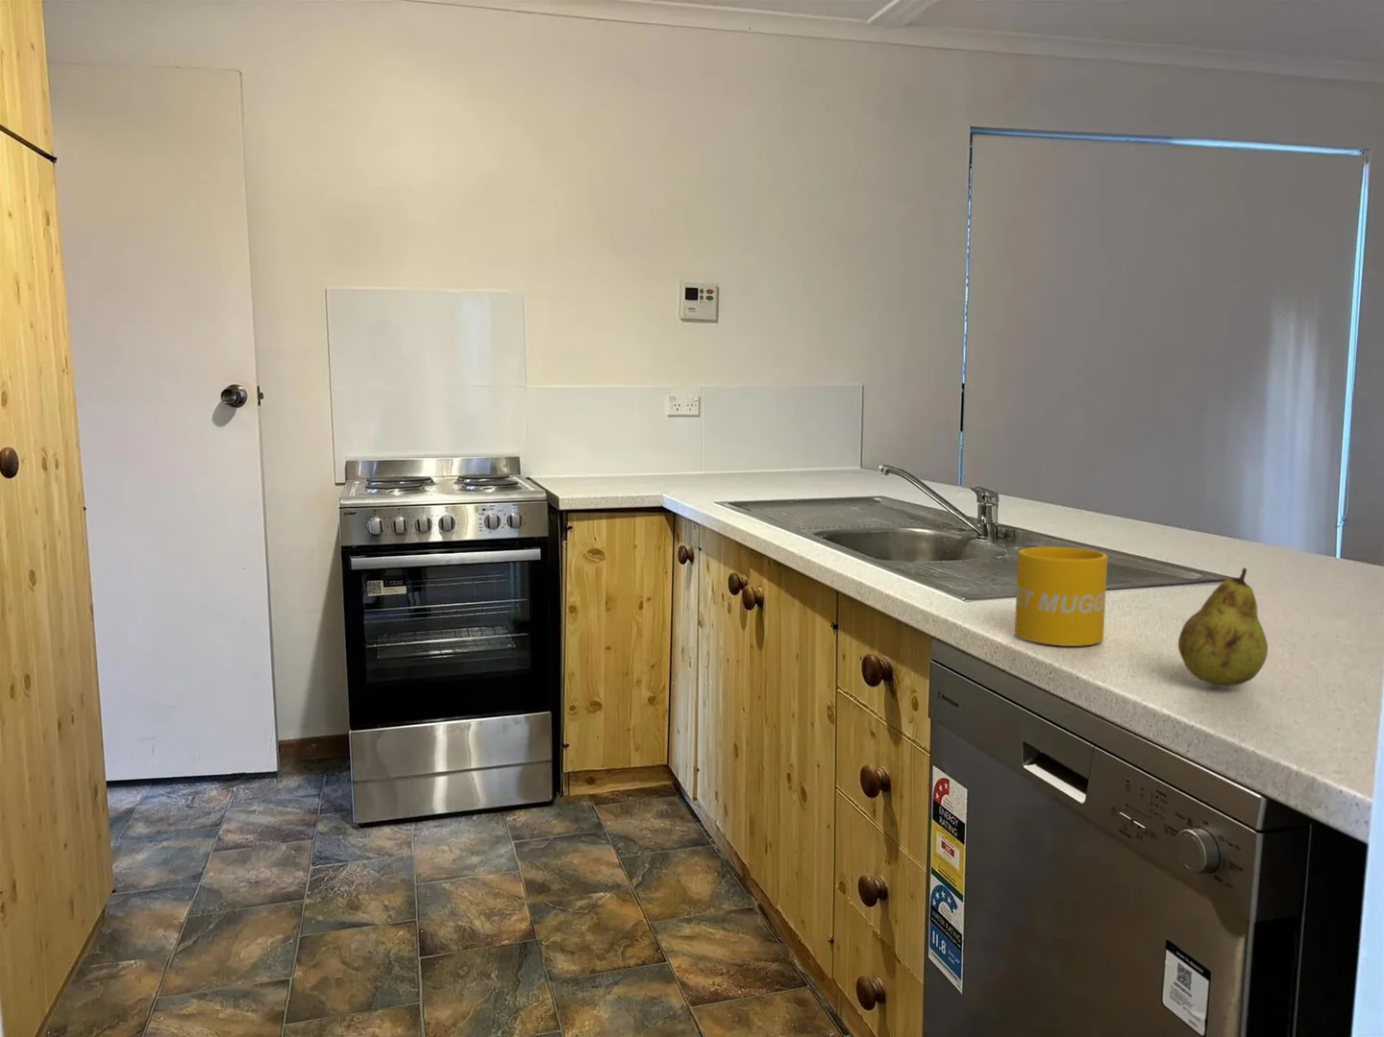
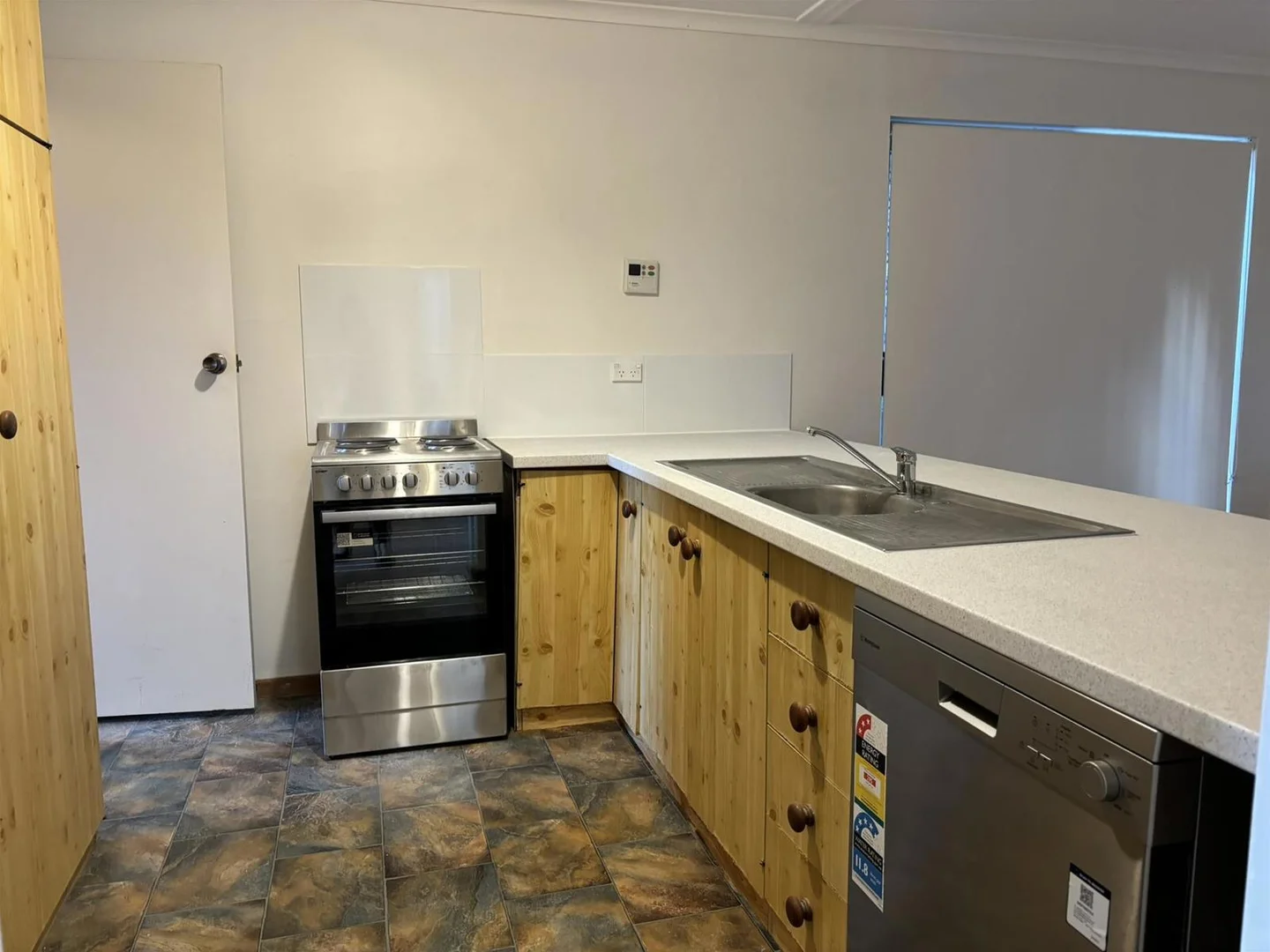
- fruit [1177,566,1268,687]
- mug [1013,547,1108,647]
